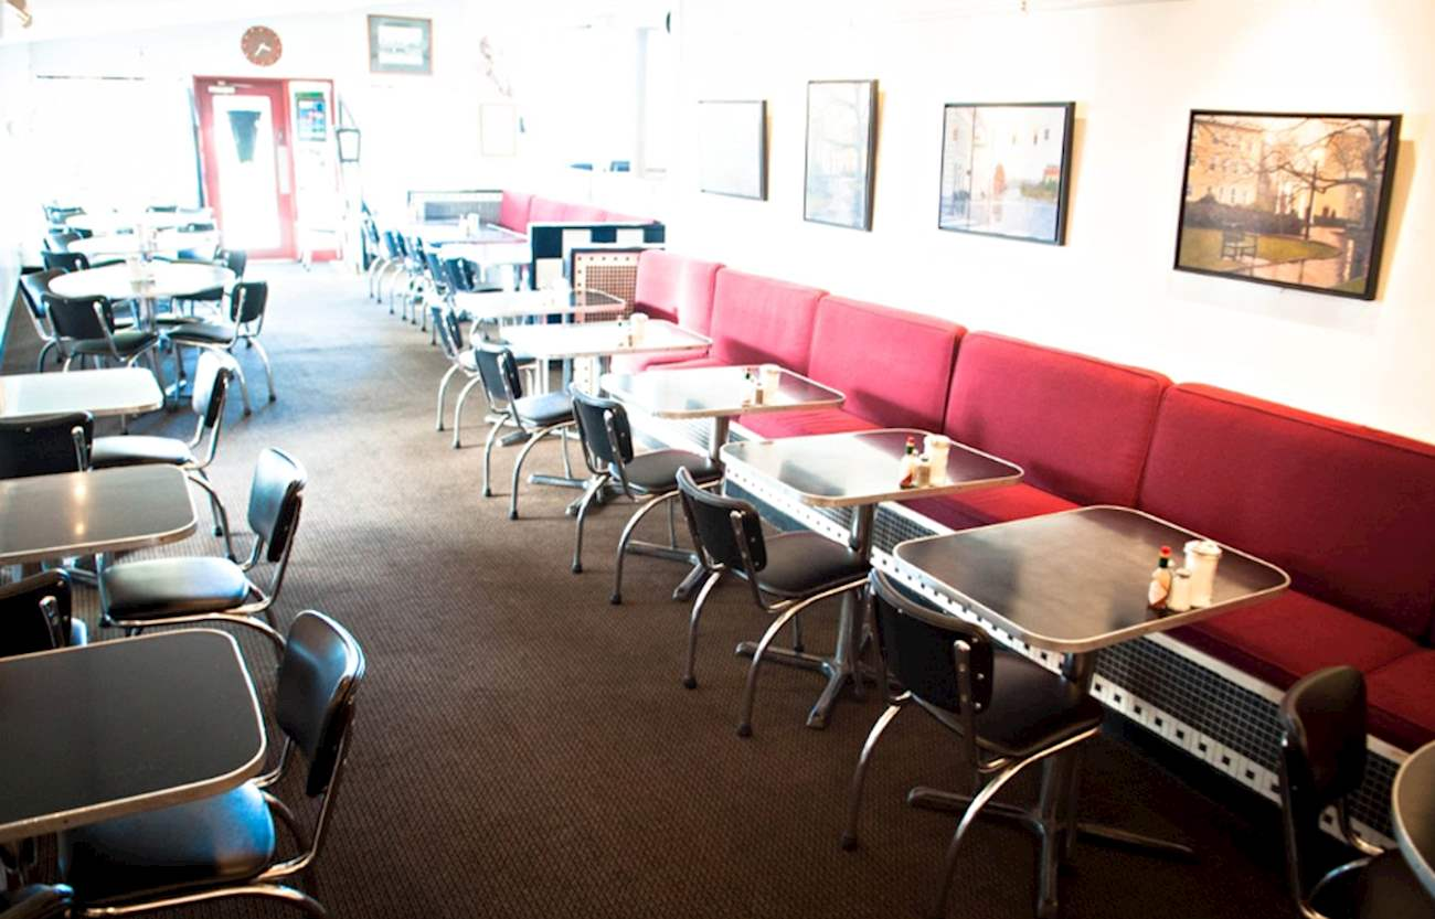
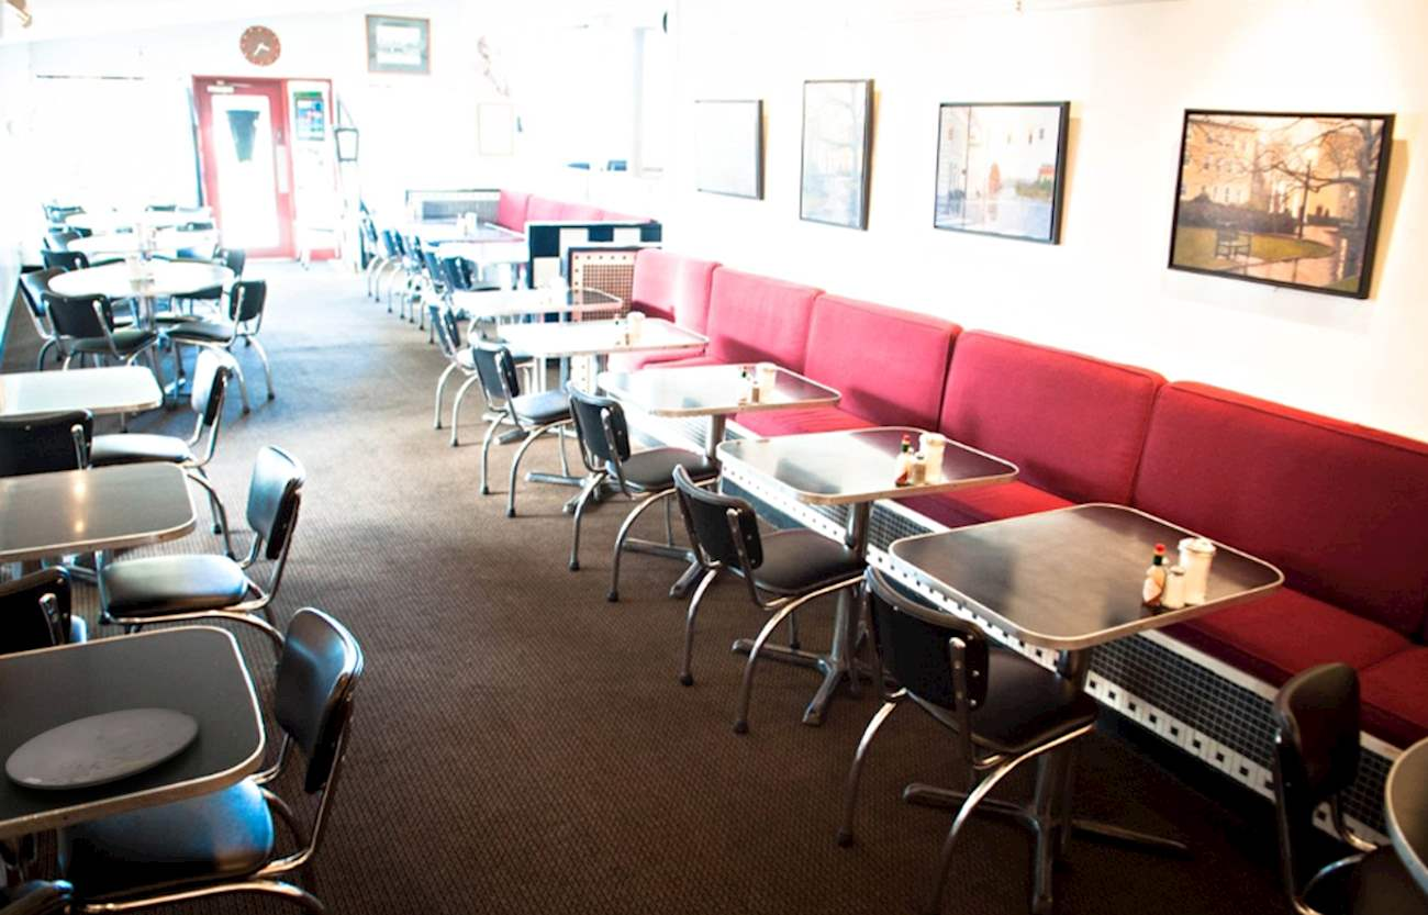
+ plate [4,706,201,791]
